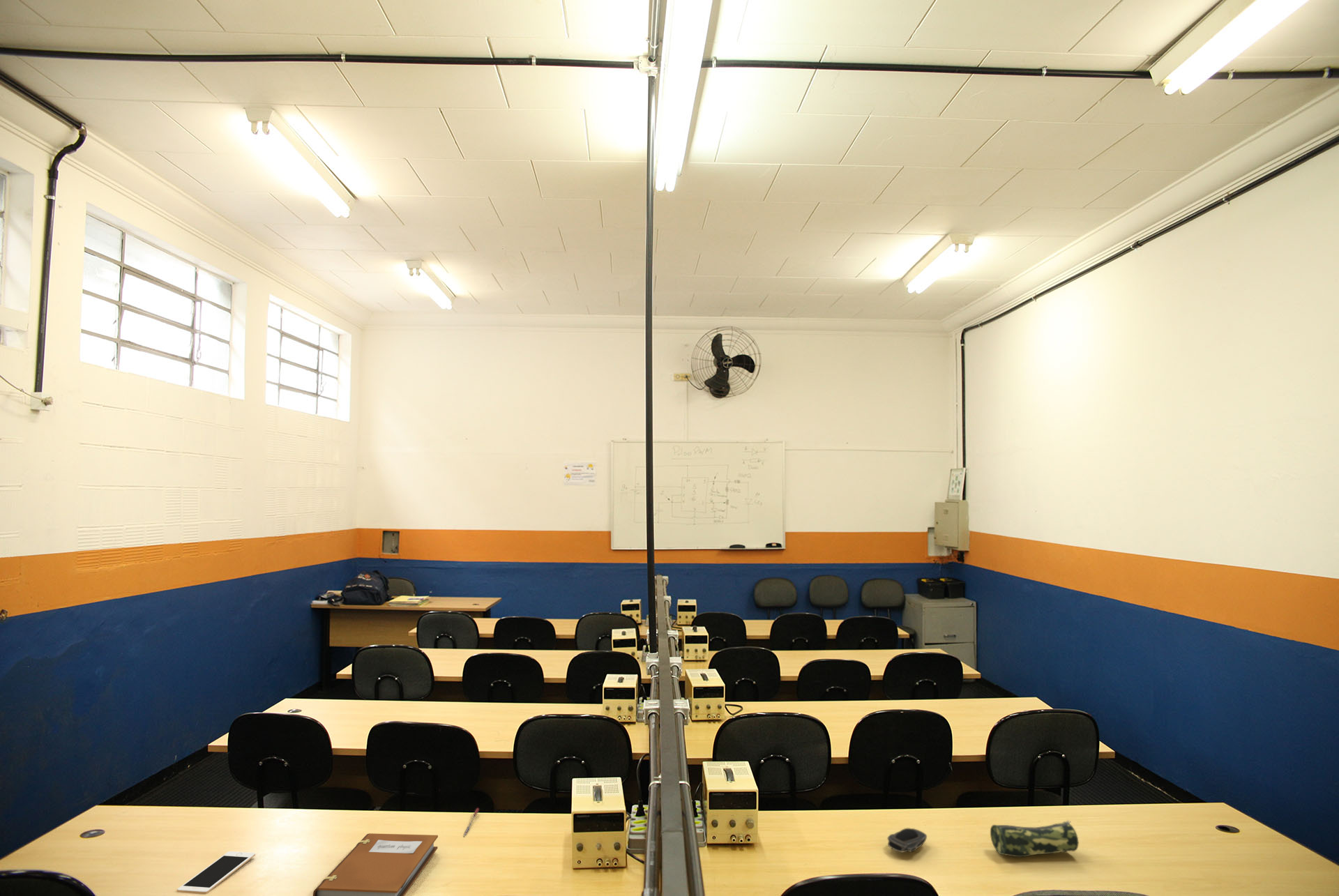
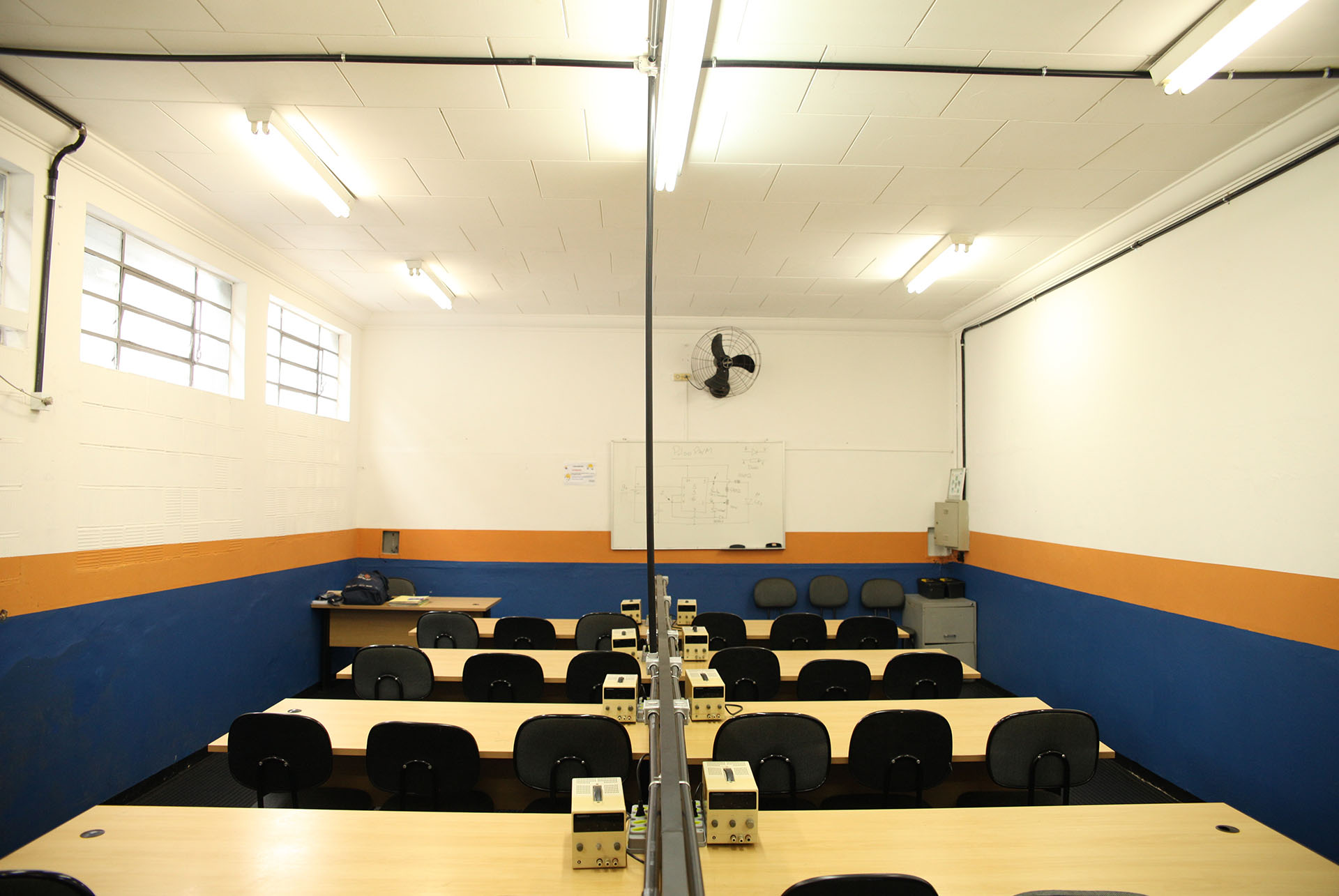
- pen [462,807,480,837]
- computer mouse [887,828,928,853]
- pencil case [990,819,1079,858]
- notebook [312,833,439,896]
- cell phone [176,851,256,895]
